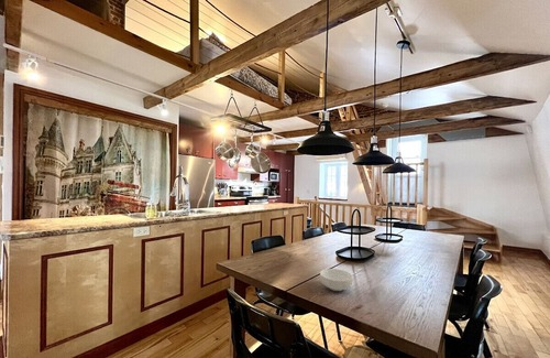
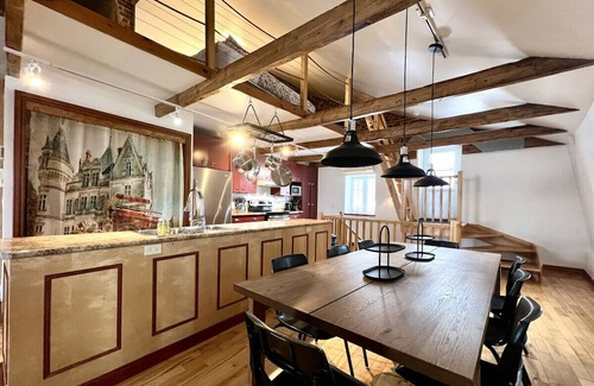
- cereal bowl [319,268,354,292]
